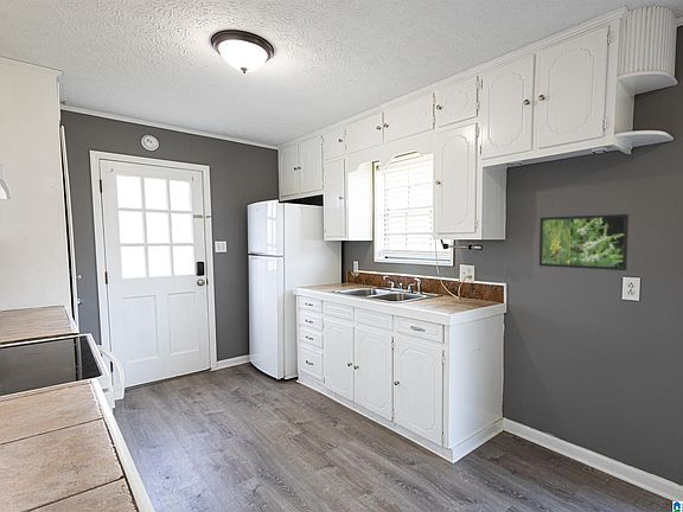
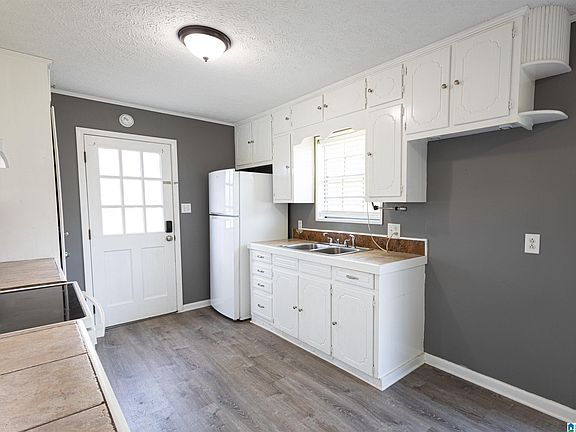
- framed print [538,213,630,271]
